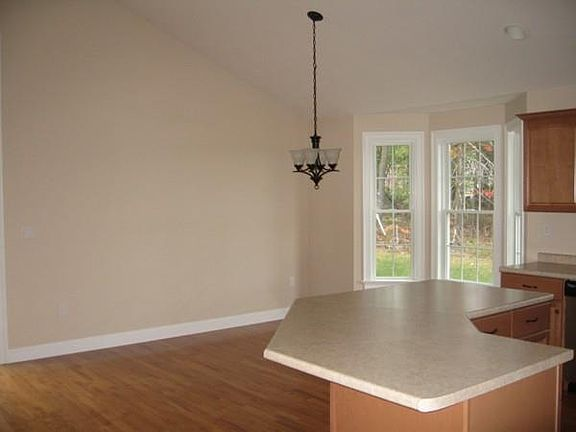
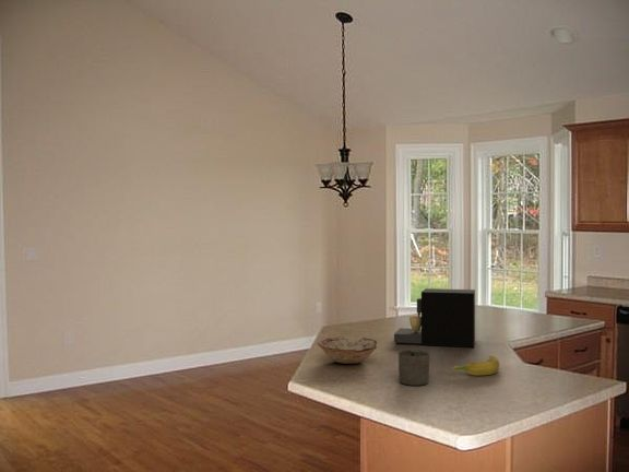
+ banana [452,355,500,376]
+ coffee maker [393,287,476,349]
+ mug [397,350,430,387]
+ bowl [317,335,378,365]
